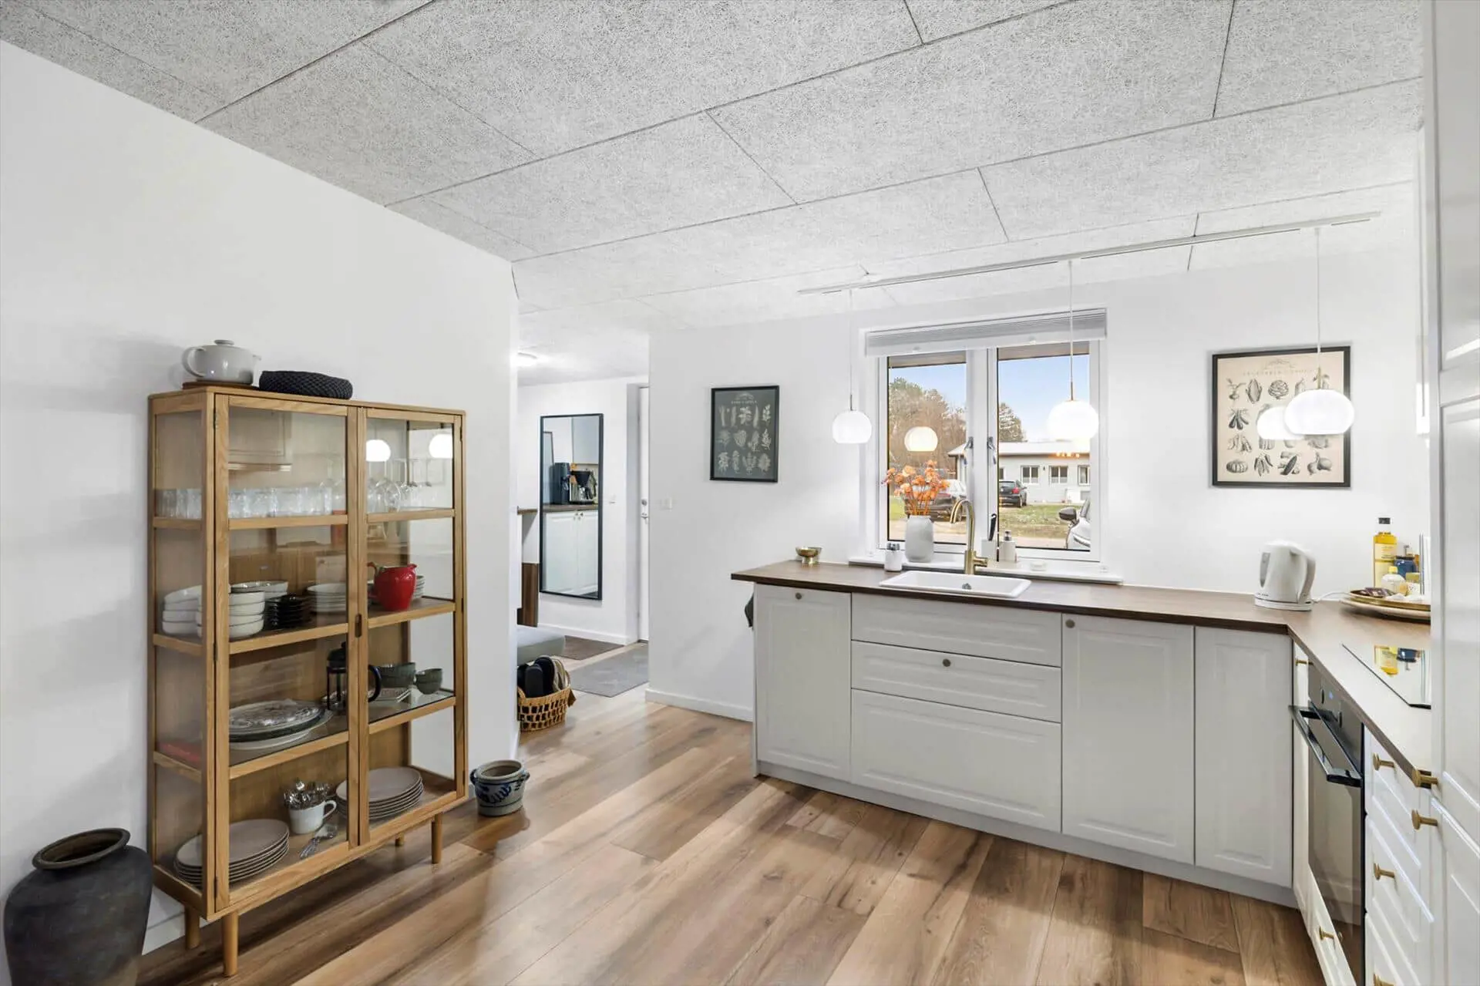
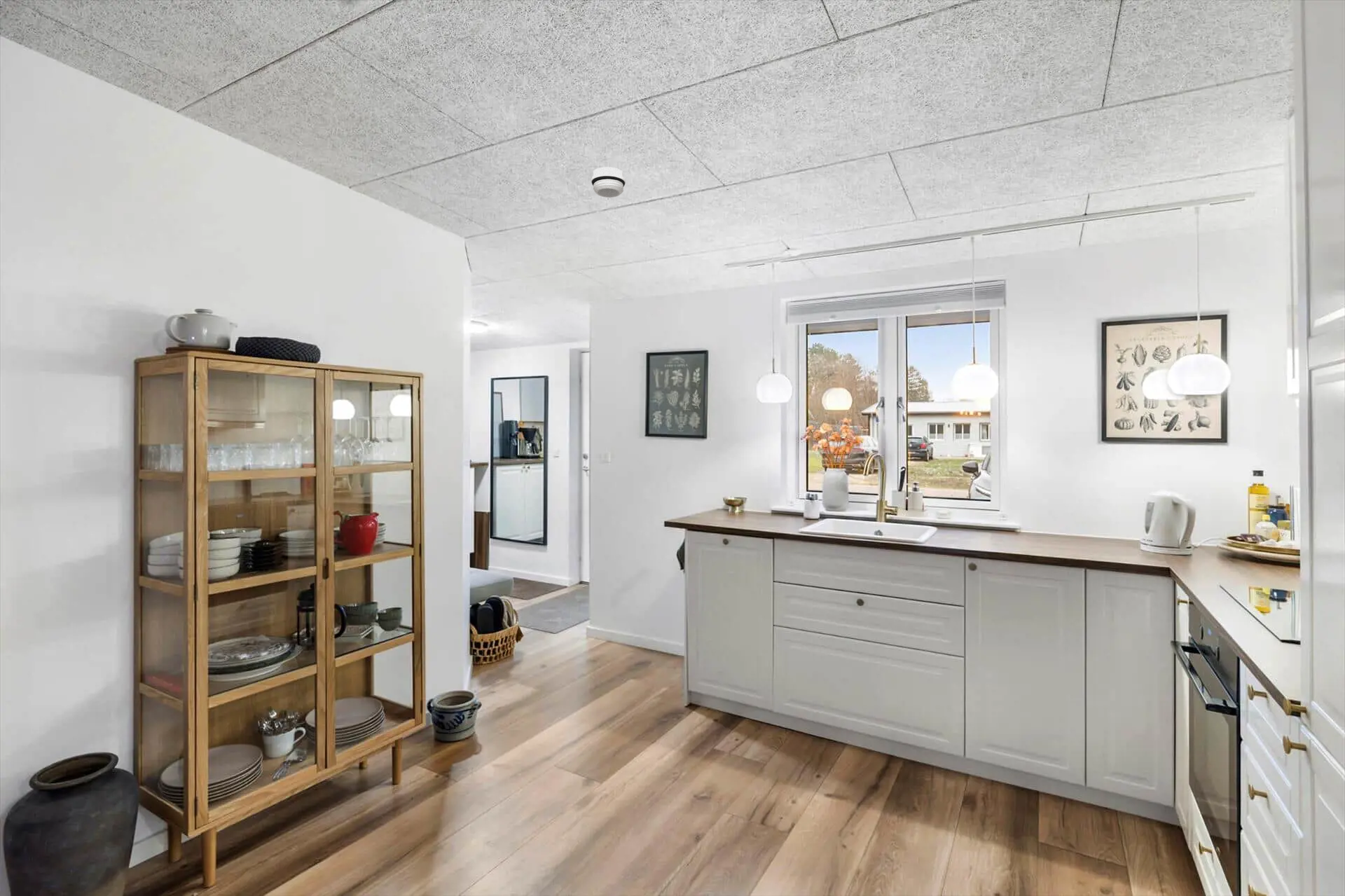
+ smoke detector [591,167,626,198]
